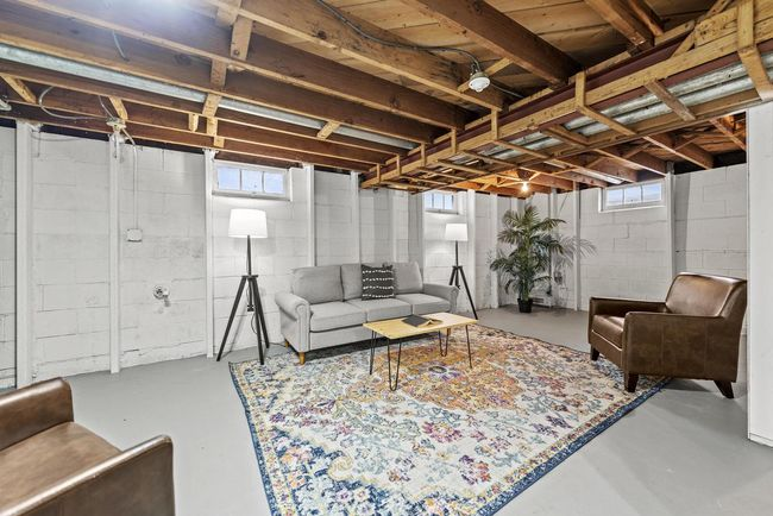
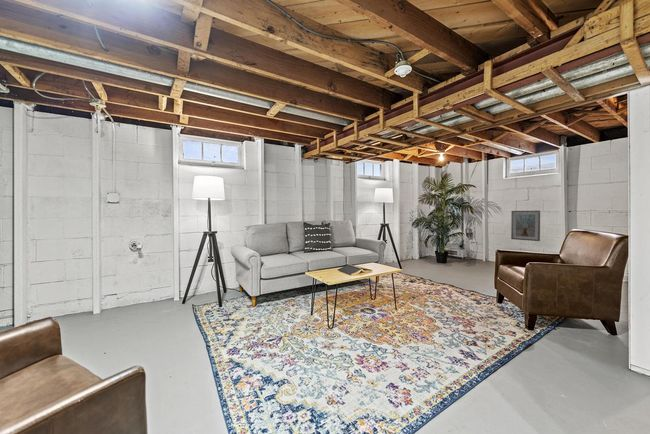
+ picture frame [510,210,541,242]
